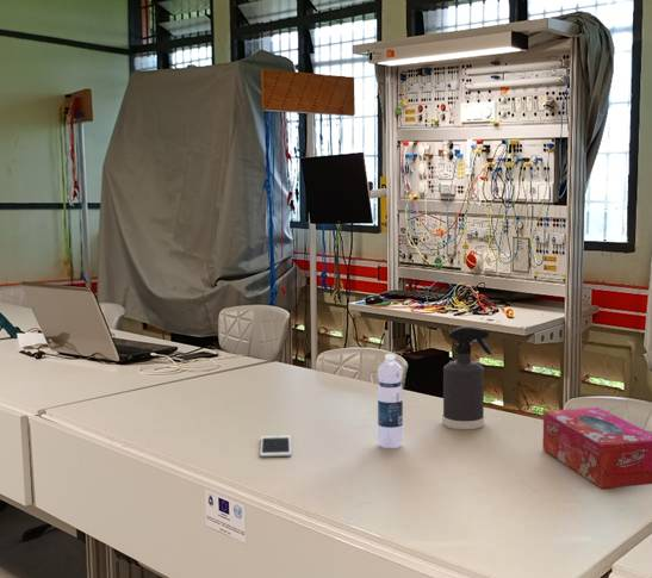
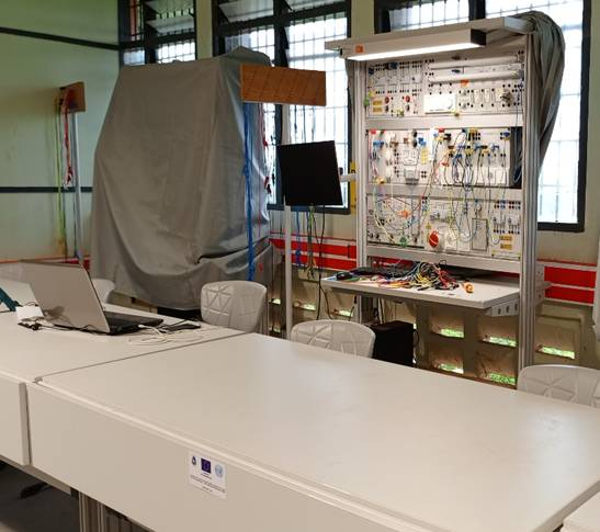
- tissue box [541,406,652,490]
- water bottle [377,353,404,449]
- cell phone [259,434,292,458]
- spray bottle [441,325,493,430]
